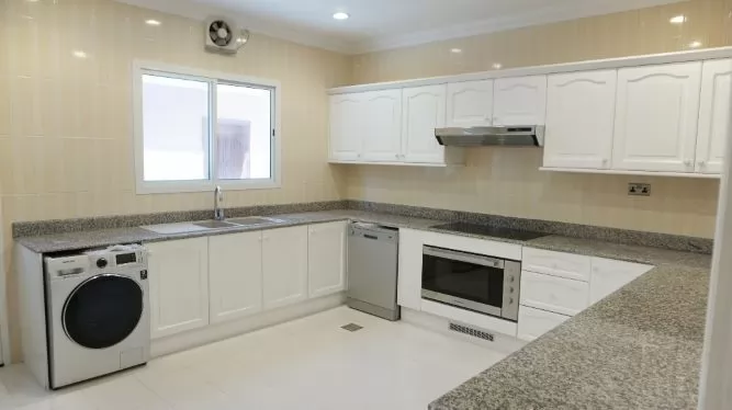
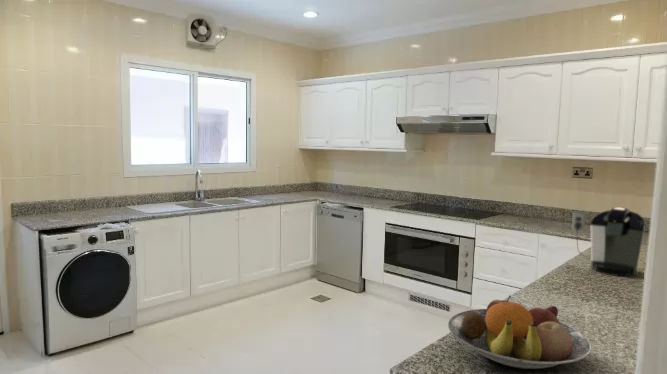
+ fruit bowl [447,294,592,370]
+ coffee maker [571,206,645,277]
